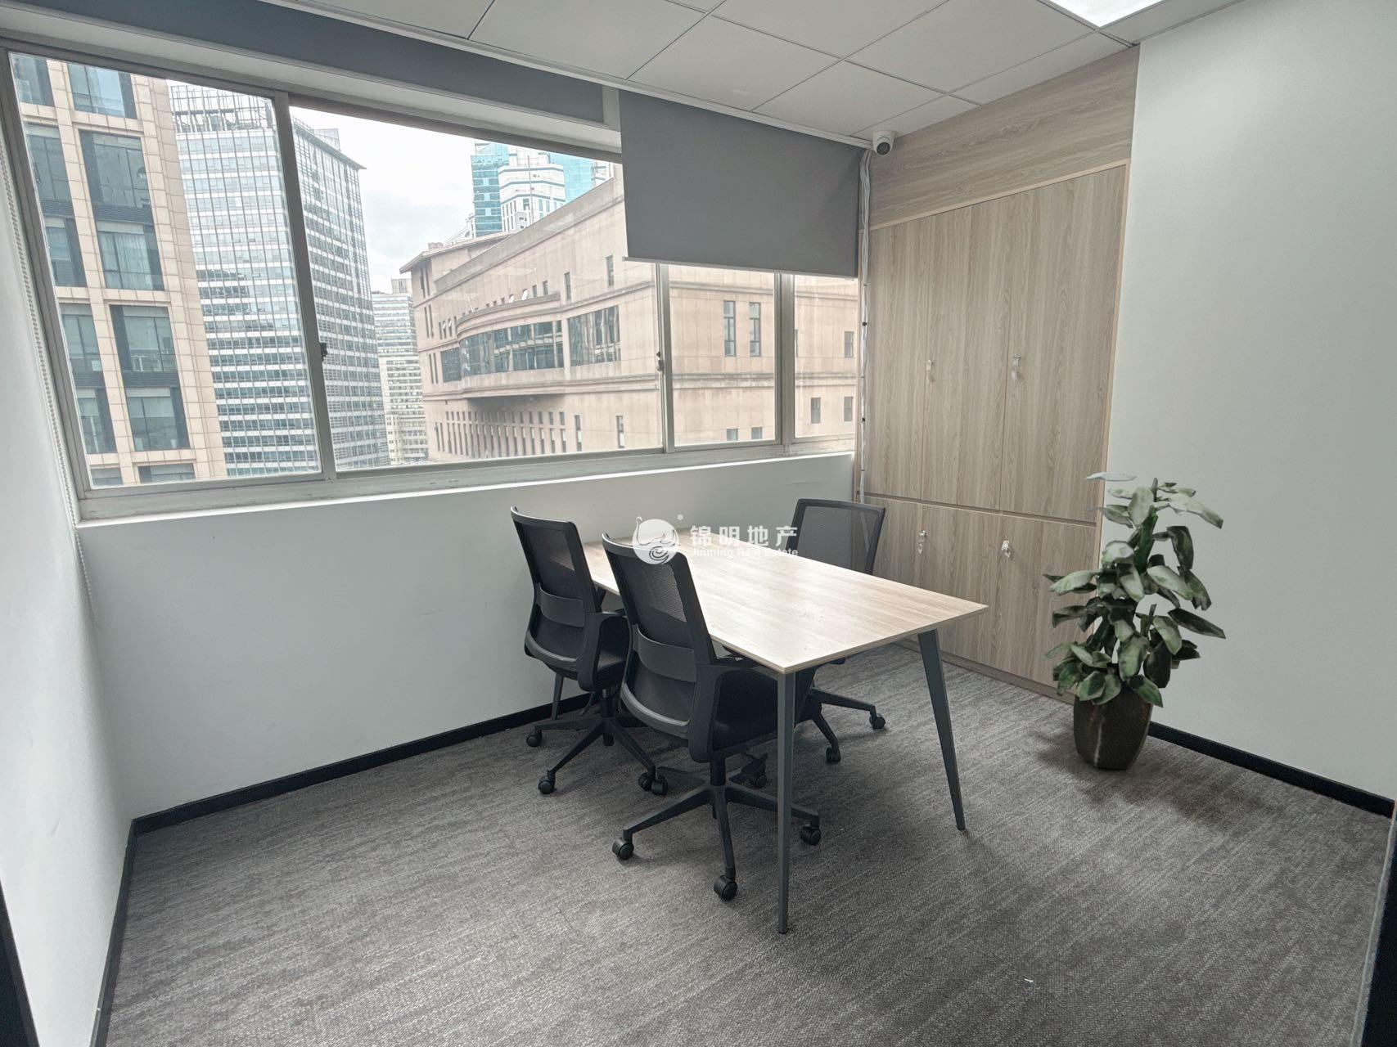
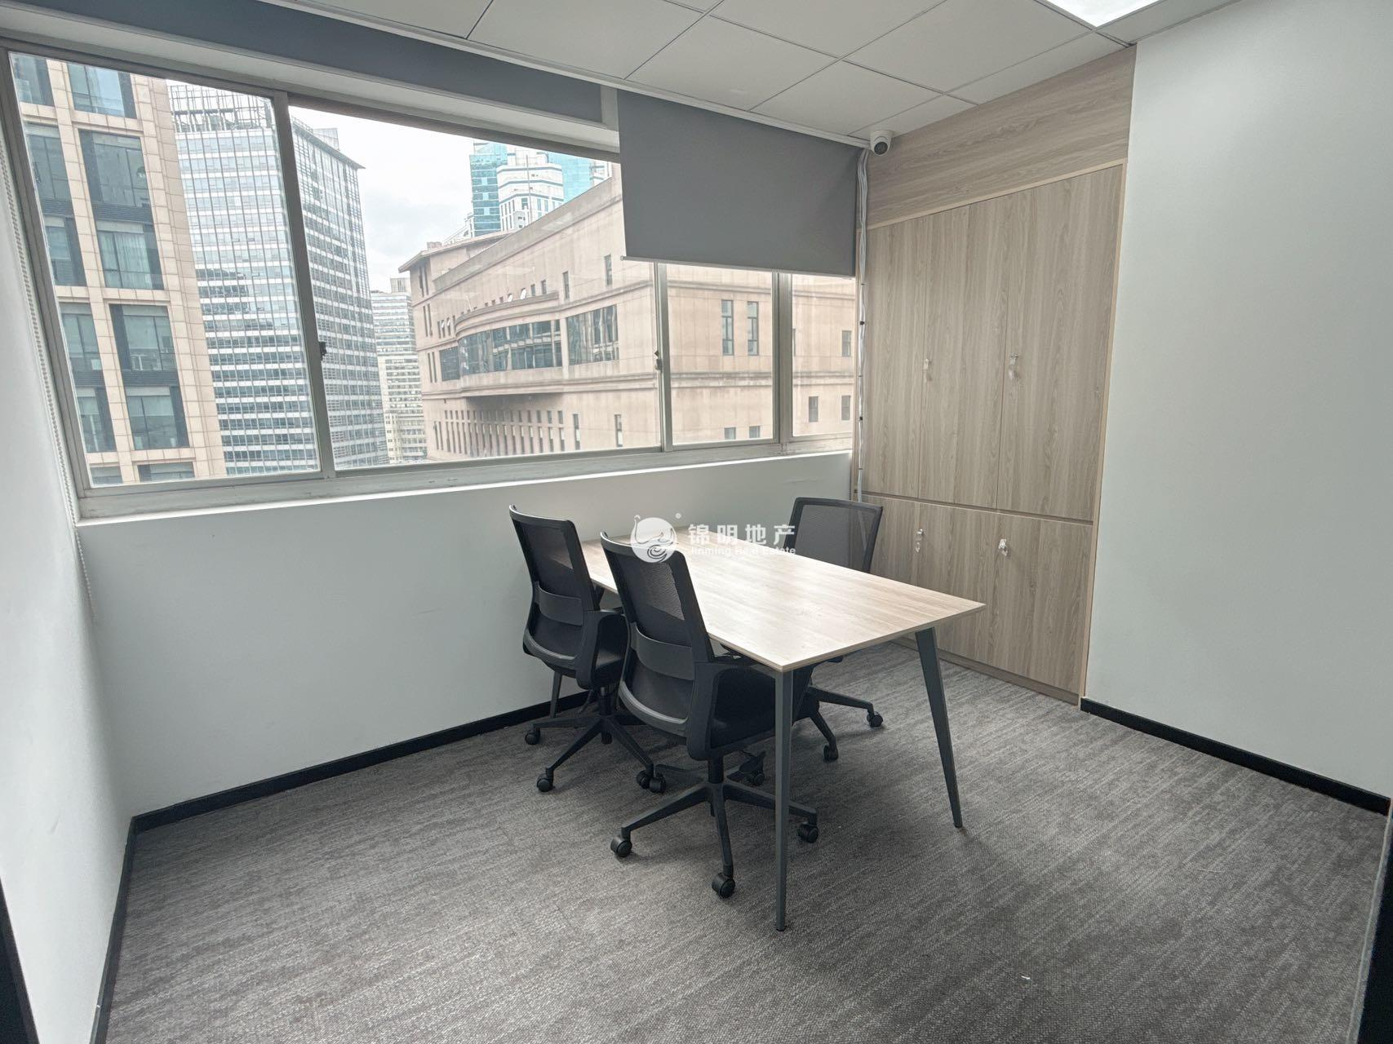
- indoor plant [1042,471,1226,771]
